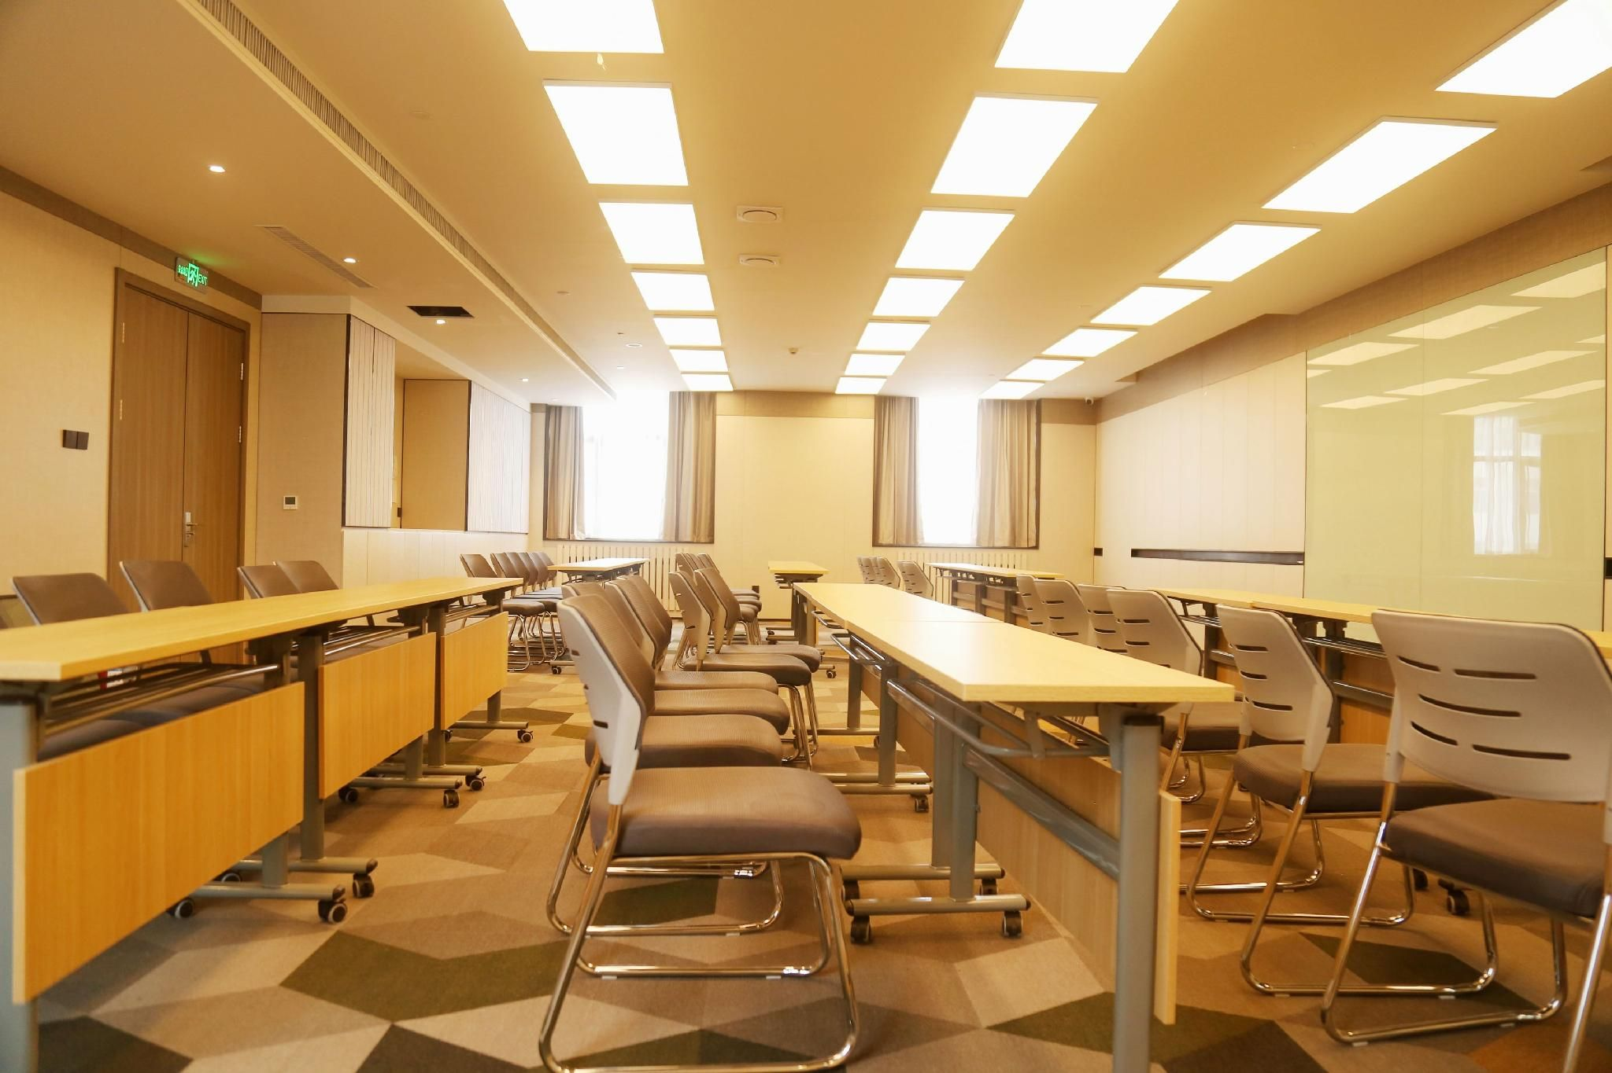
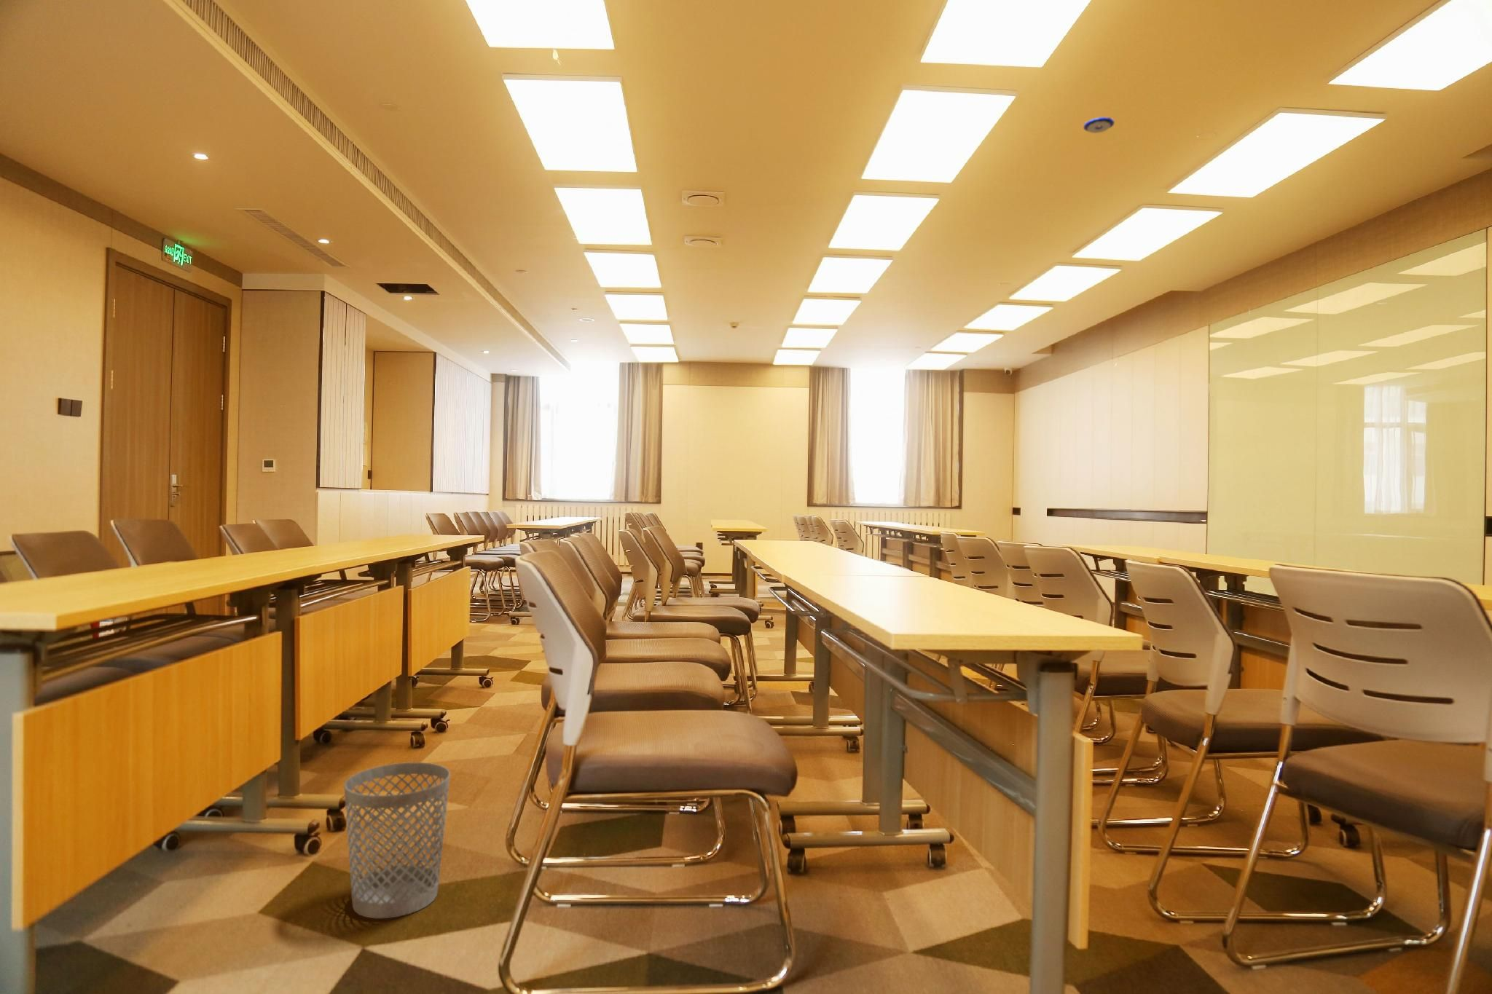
+ wastebasket [343,762,451,919]
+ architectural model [1083,116,1115,134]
